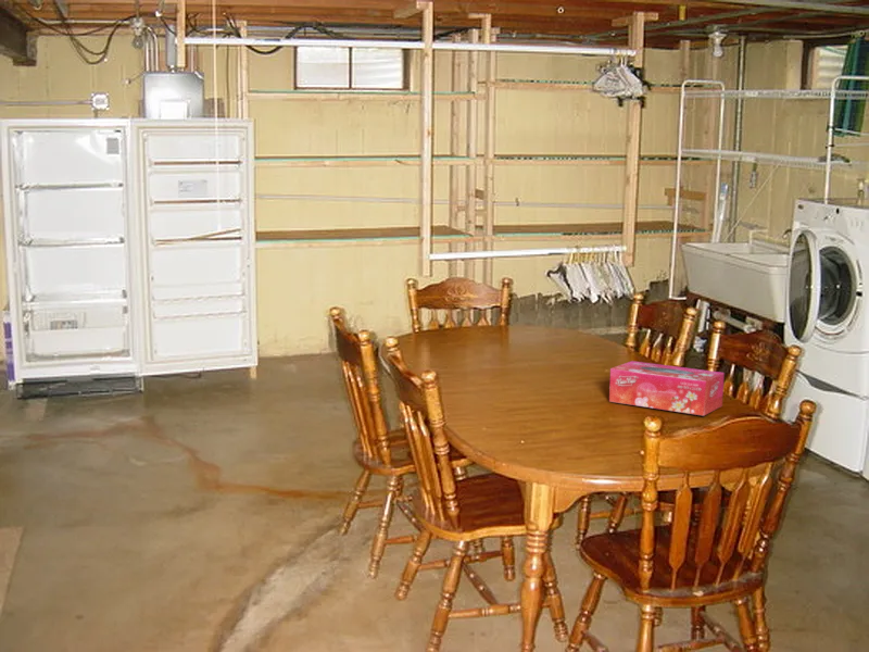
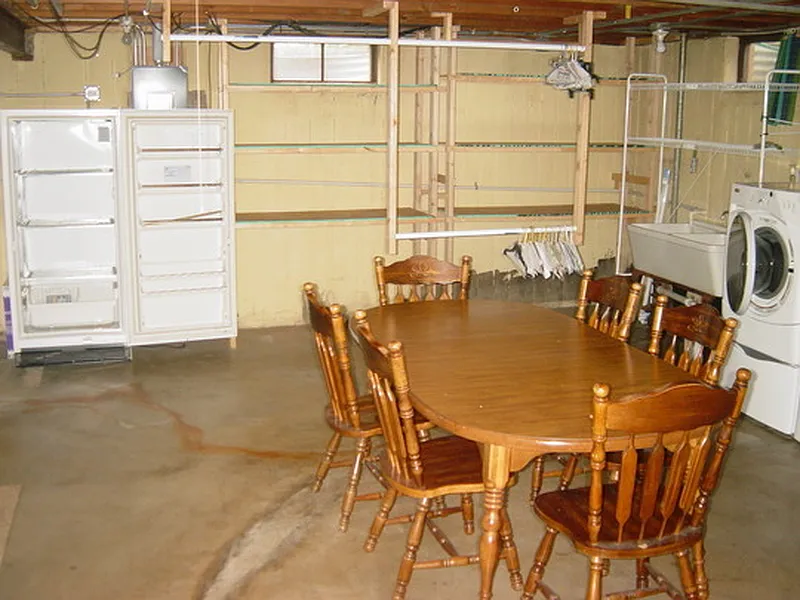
- tissue box [608,360,726,417]
